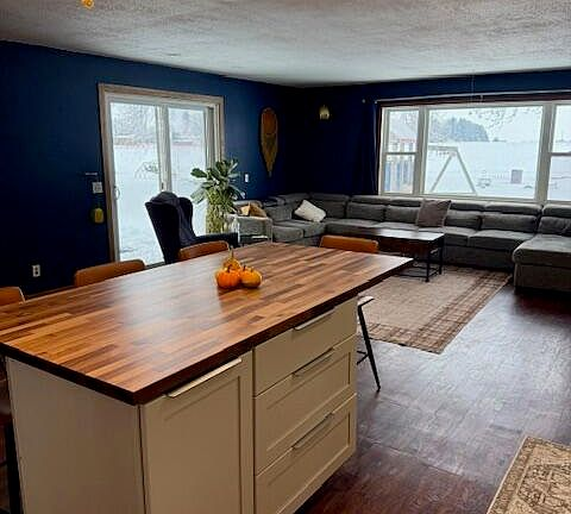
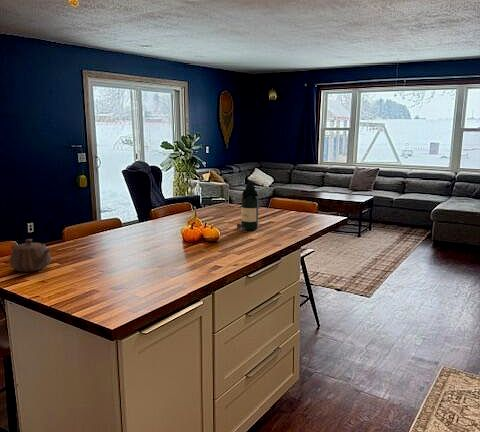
+ bottle [236,179,259,232]
+ teapot [9,238,52,273]
